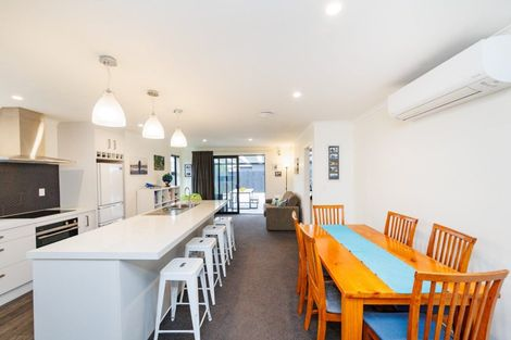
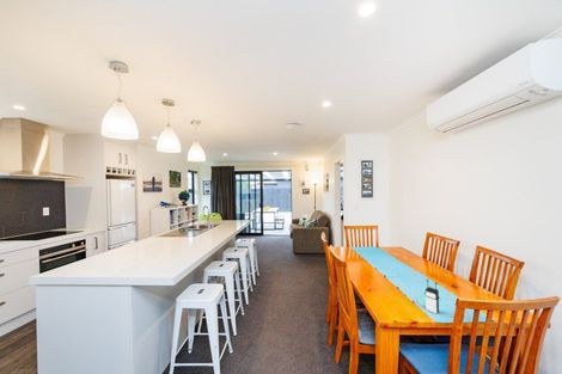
+ radio [422,278,446,314]
